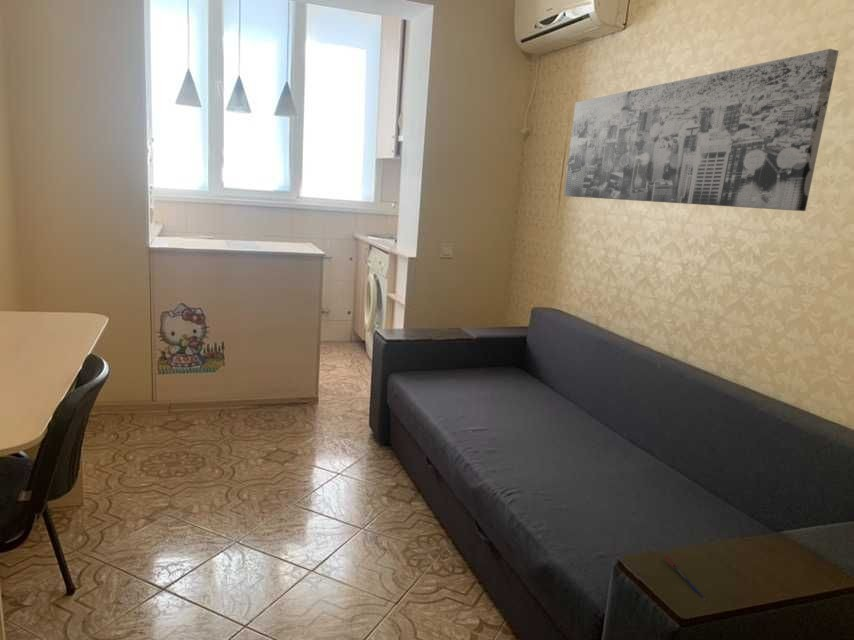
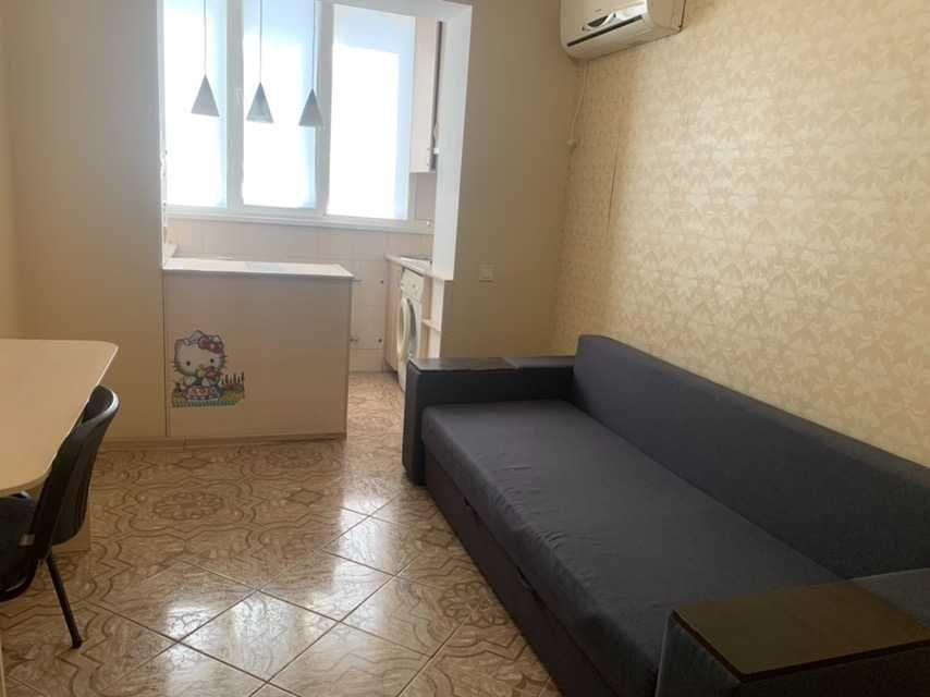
- wall art [563,48,840,212]
- pen [664,555,708,602]
